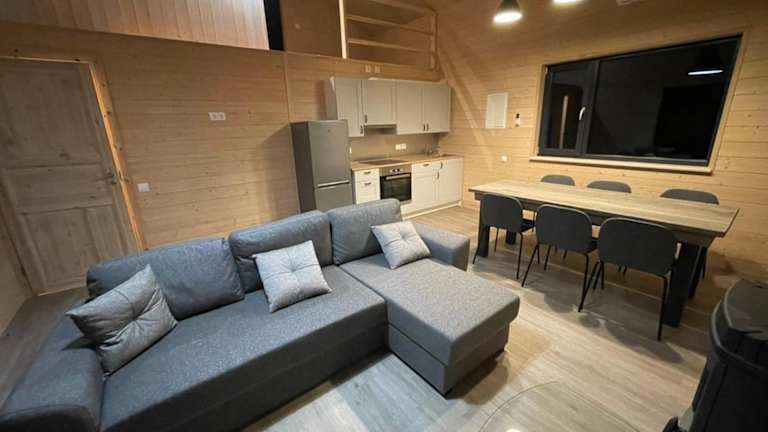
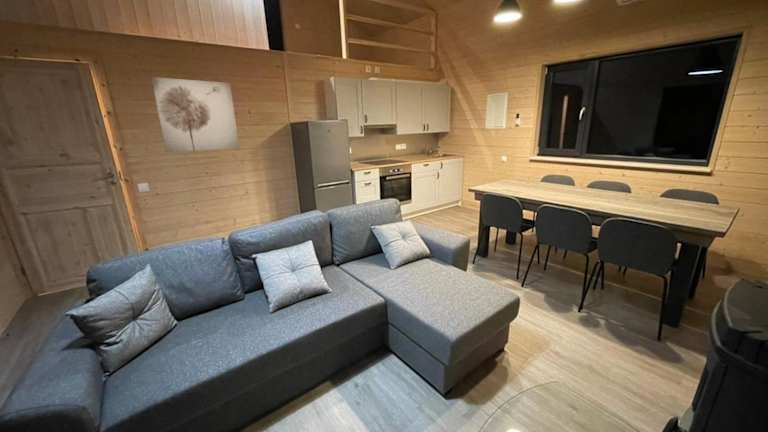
+ wall art [150,76,240,153]
